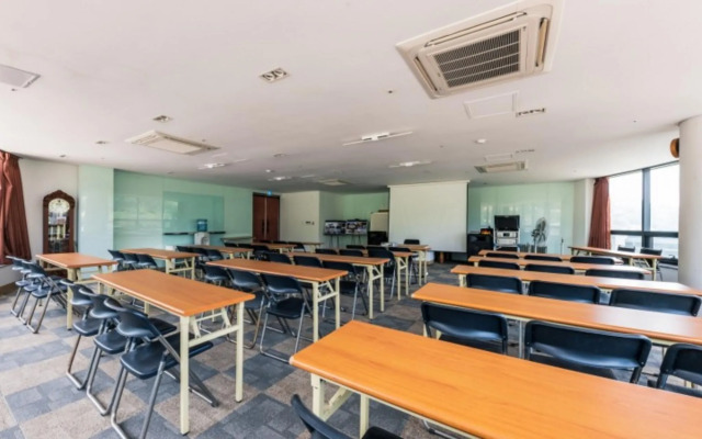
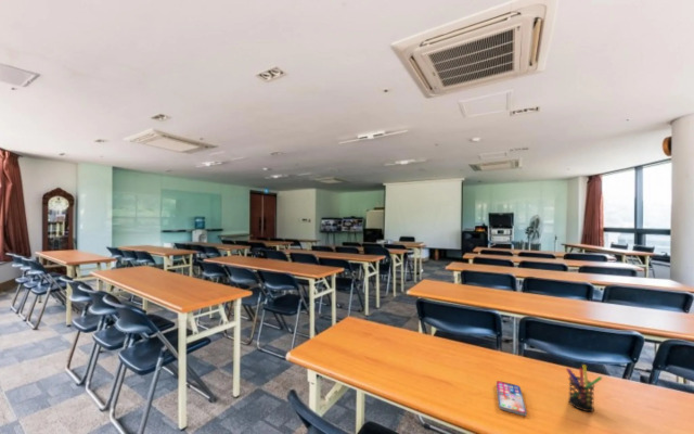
+ pen holder [565,363,603,413]
+ smartphone [496,380,528,417]
